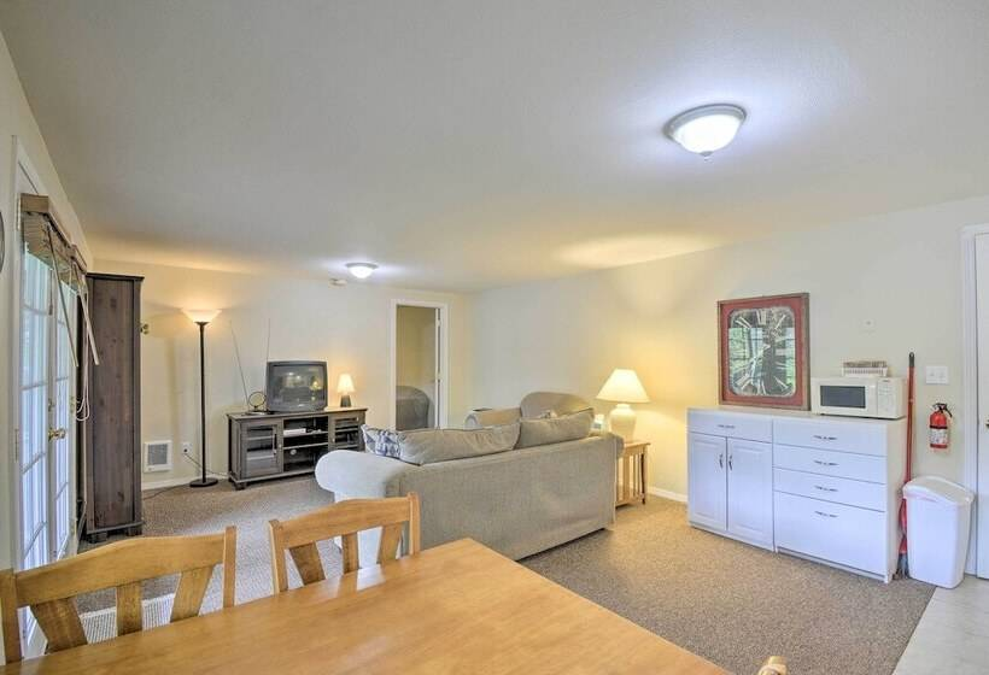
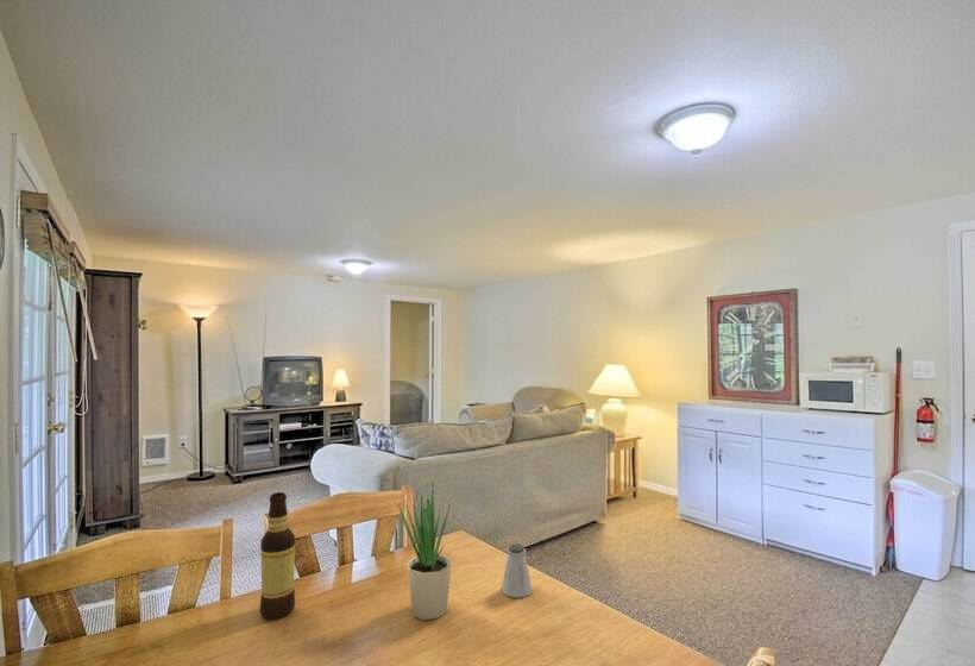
+ bottle [259,491,296,620]
+ potted plant [396,482,453,621]
+ saltshaker [501,542,534,598]
